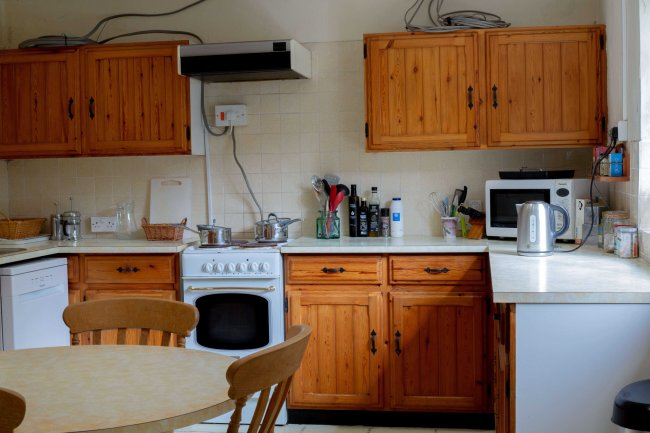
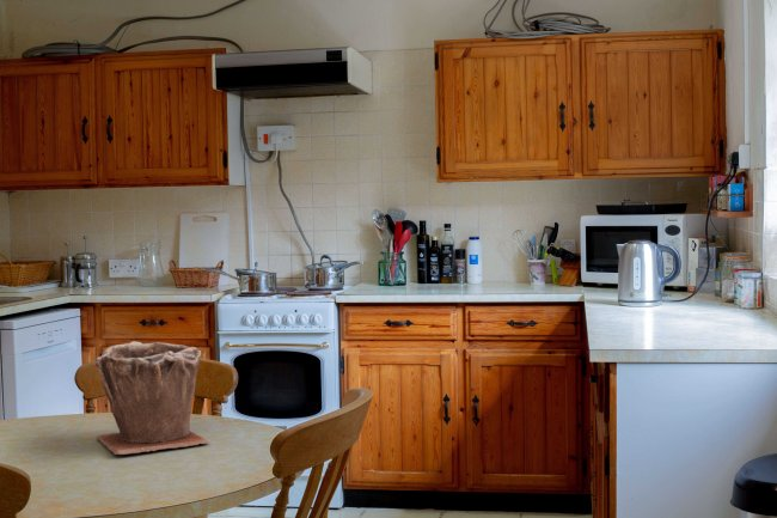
+ plant pot [94,340,210,456]
